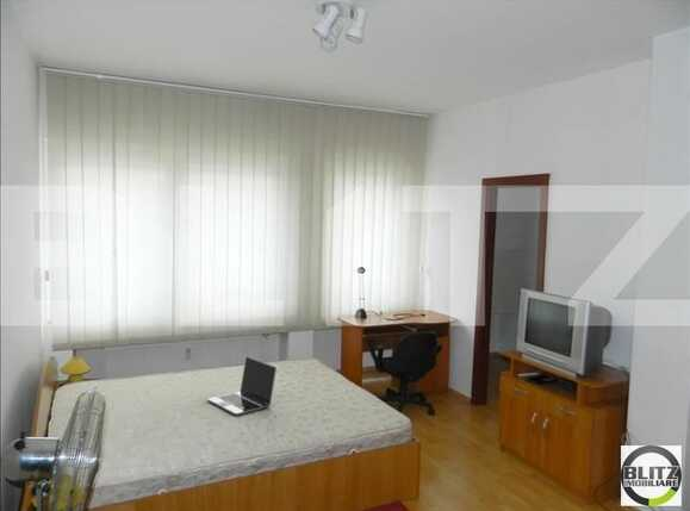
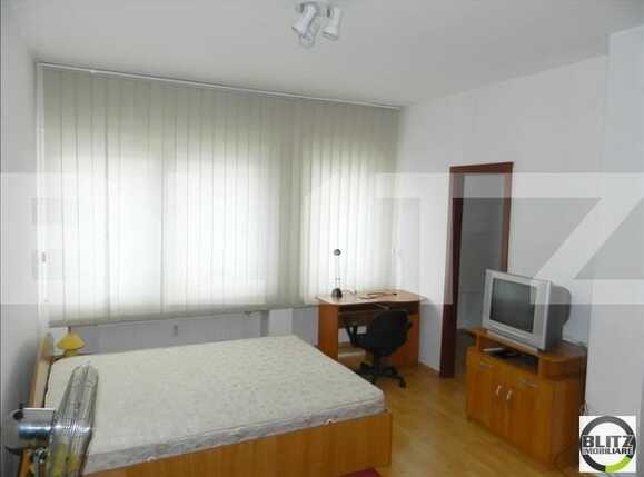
- laptop [206,355,278,417]
